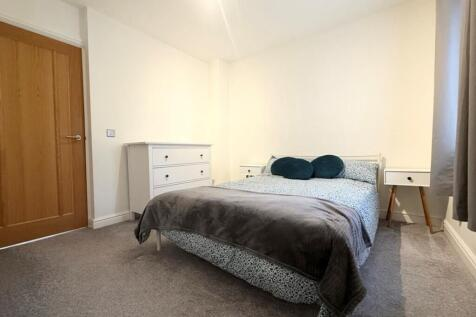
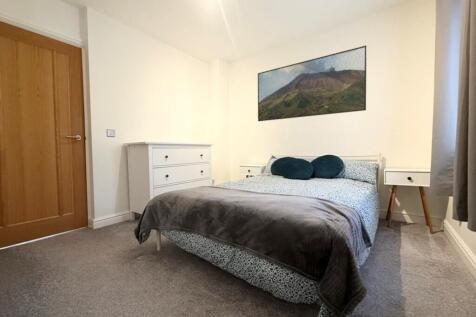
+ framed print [257,45,368,122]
